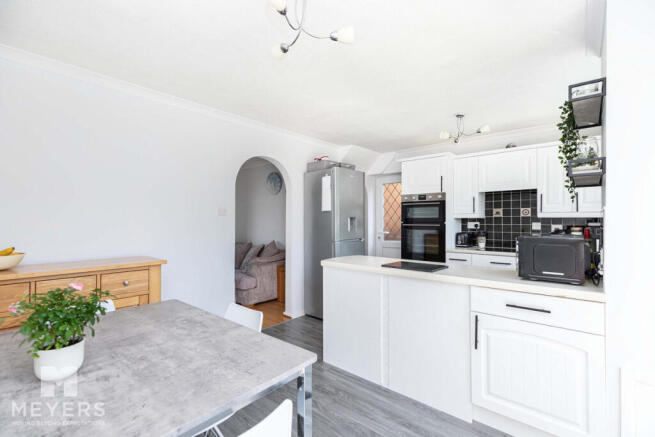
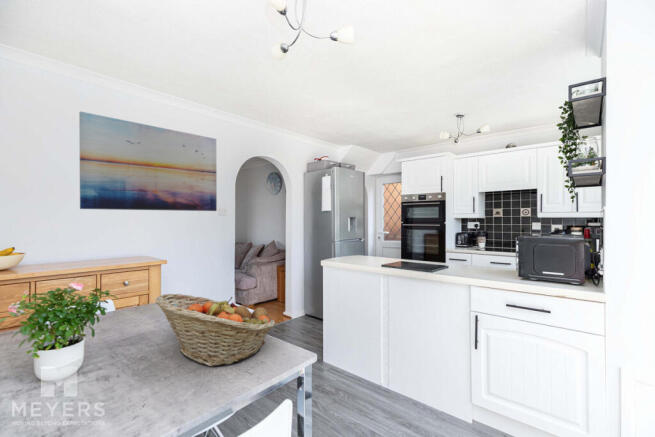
+ fruit basket [155,293,276,367]
+ wall art [78,110,218,212]
